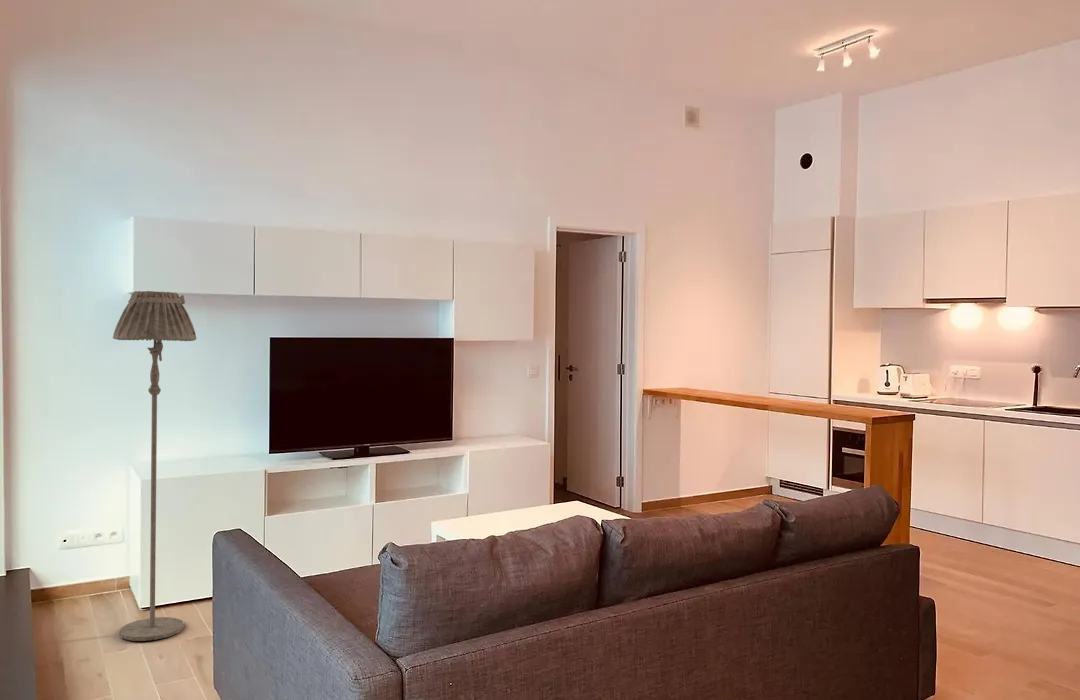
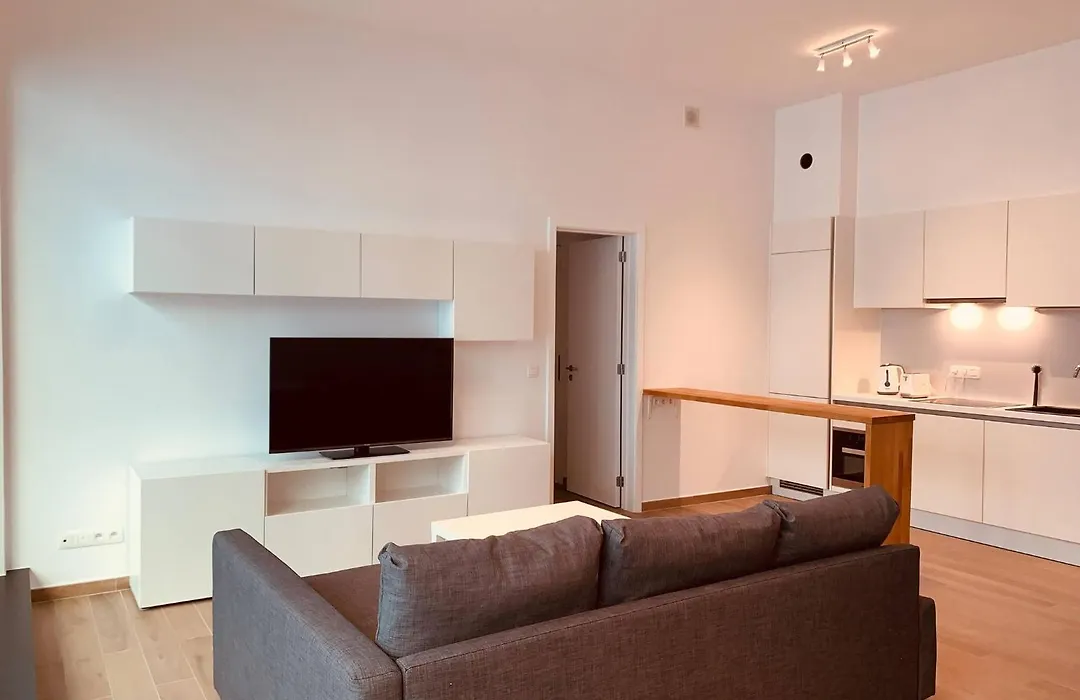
- floor lamp [112,290,198,642]
